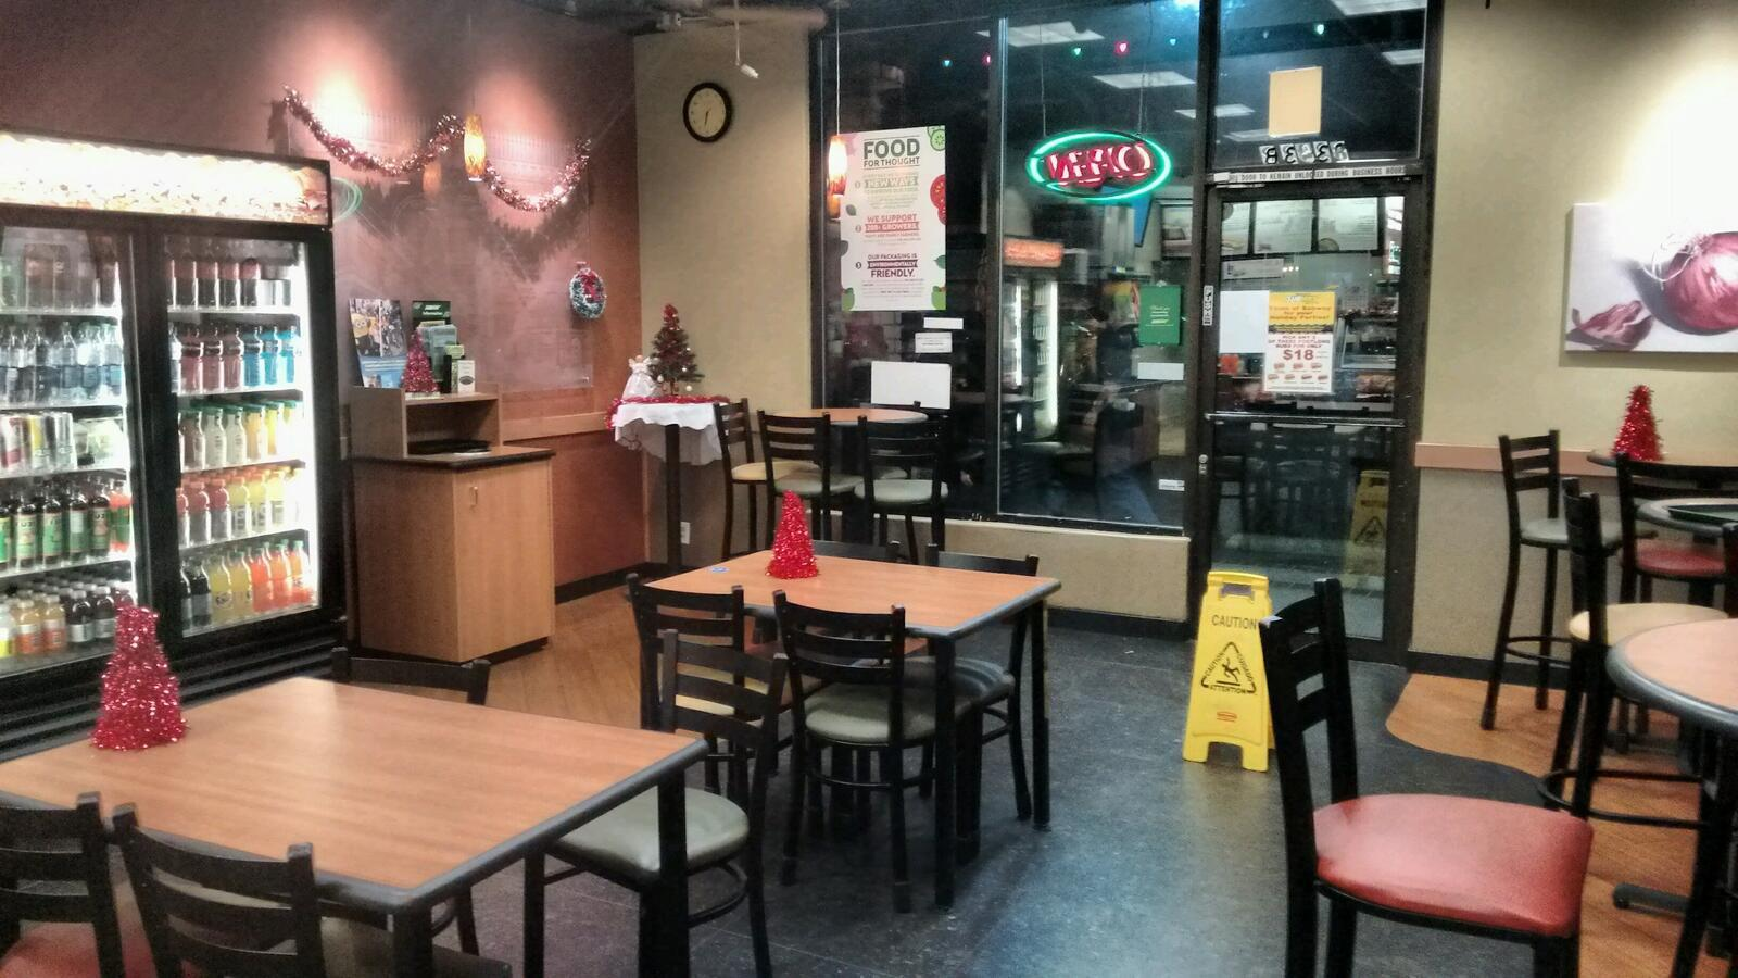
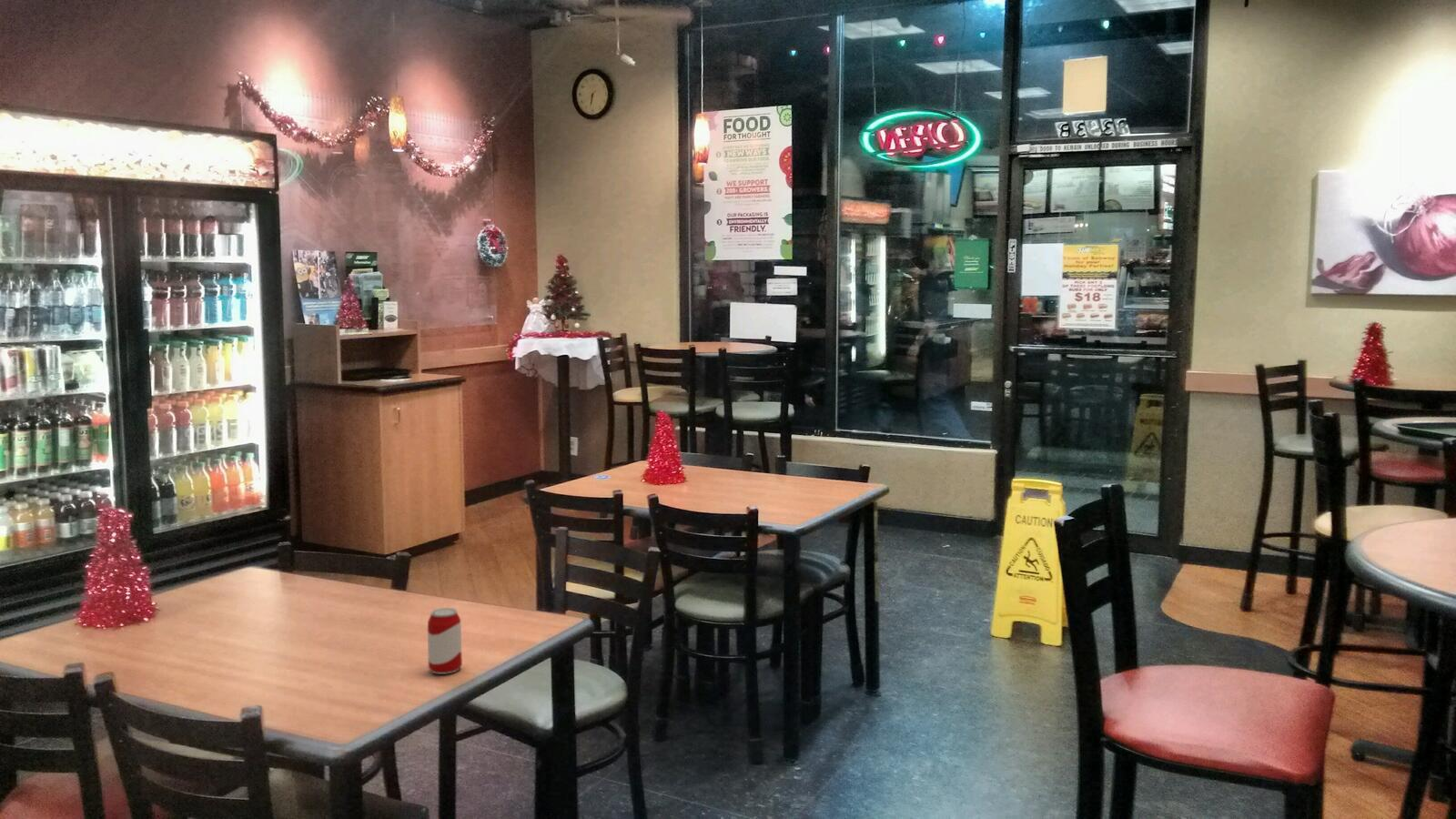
+ beverage can [427,607,463,675]
